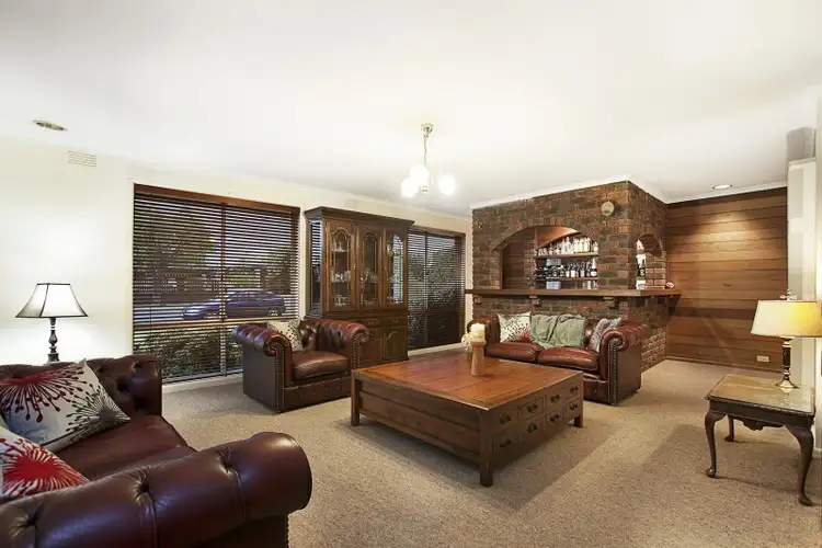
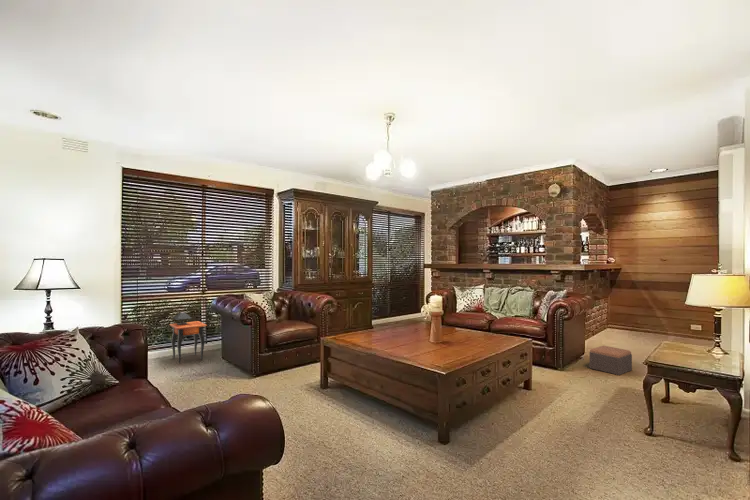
+ footstool [589,345,633,376]
+ side table [169,311,208,364]
